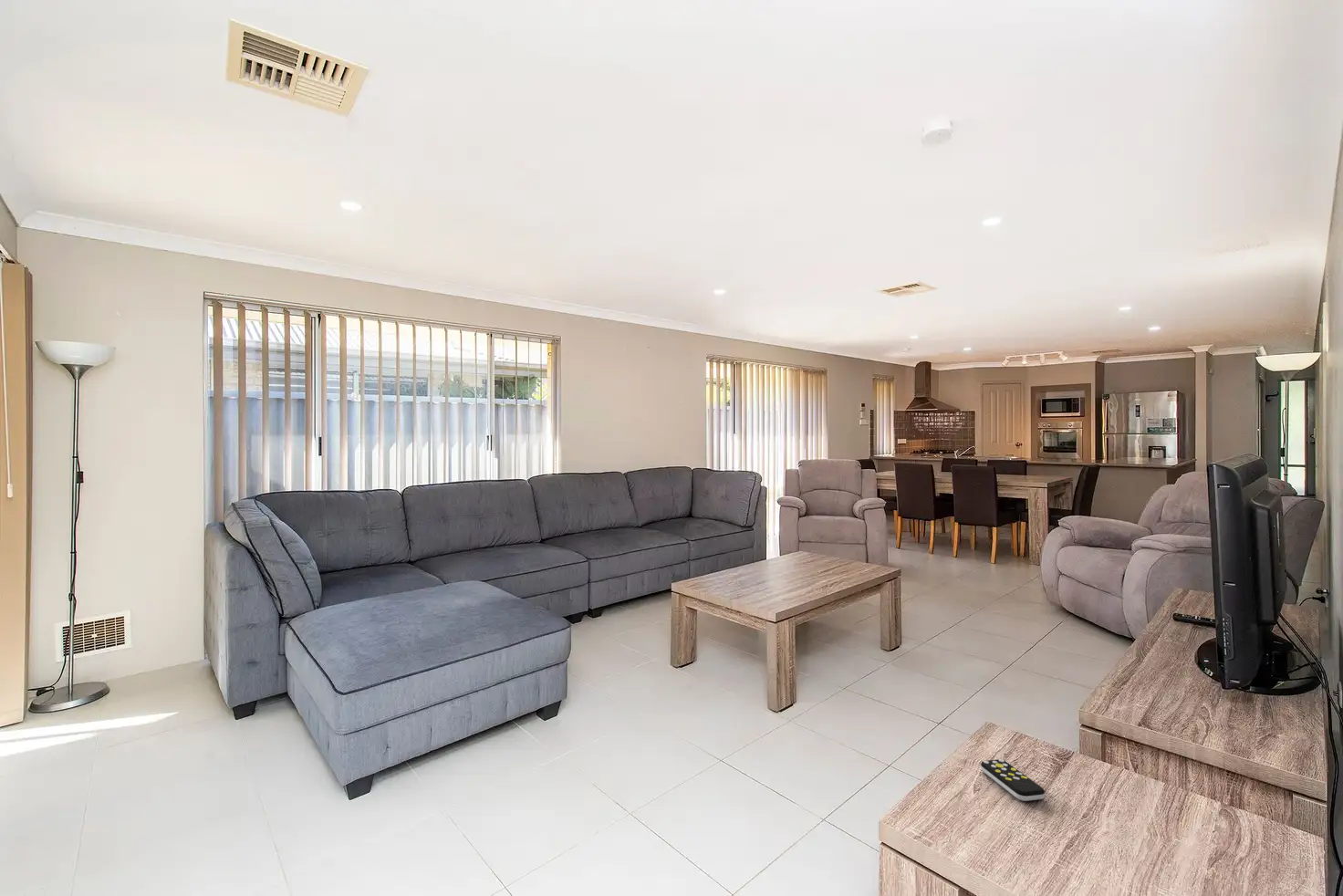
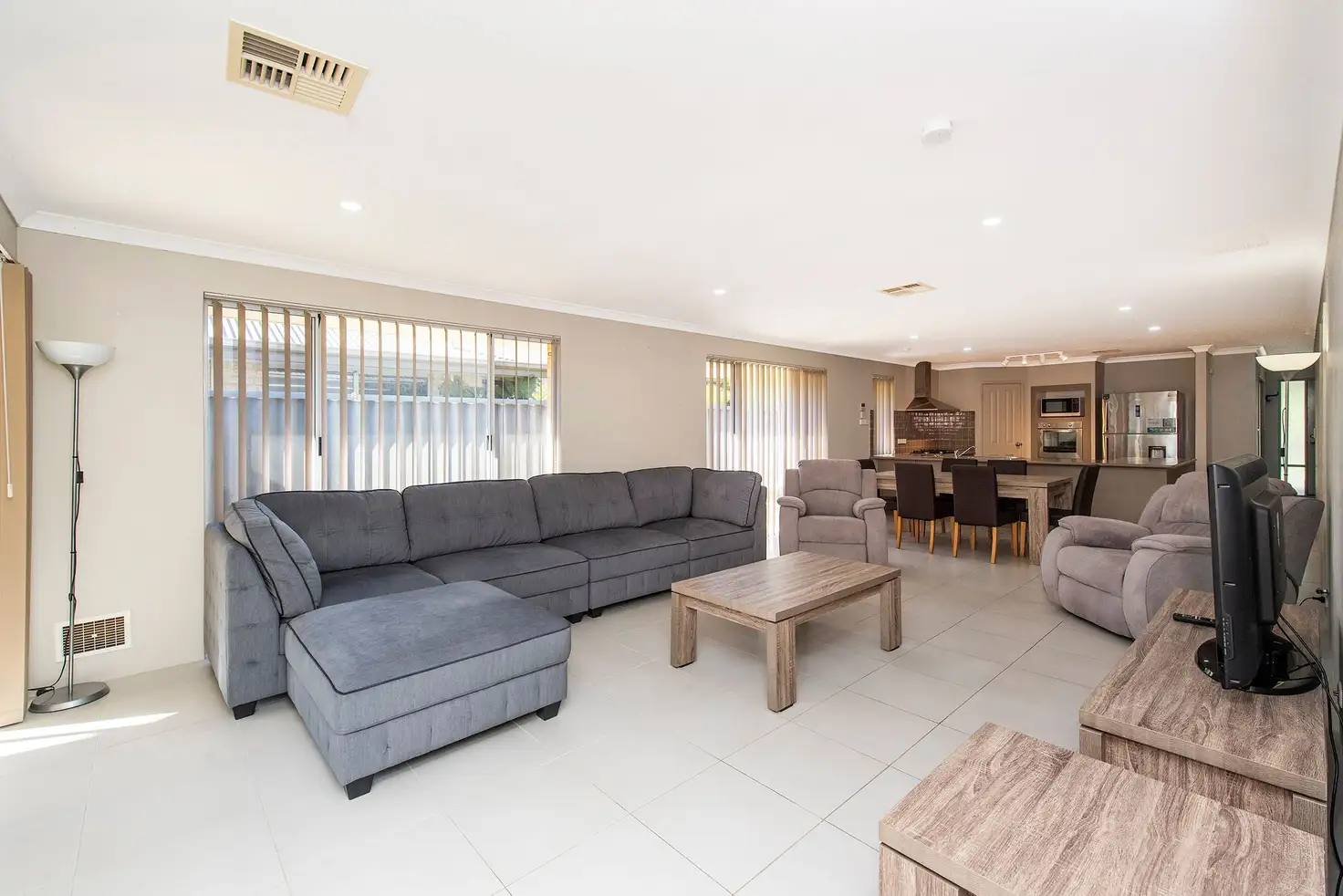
- remote control [980,758,1046,802]
